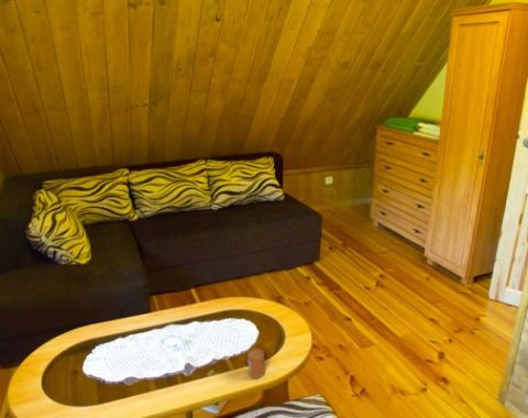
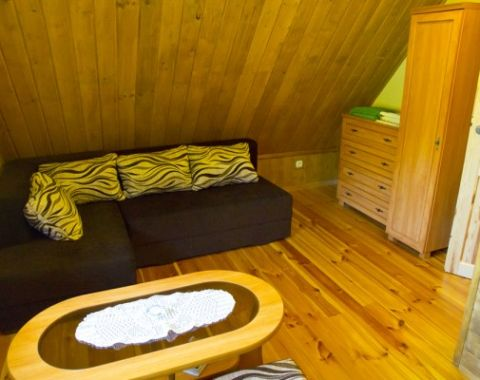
- candle [245,348,265,380]
